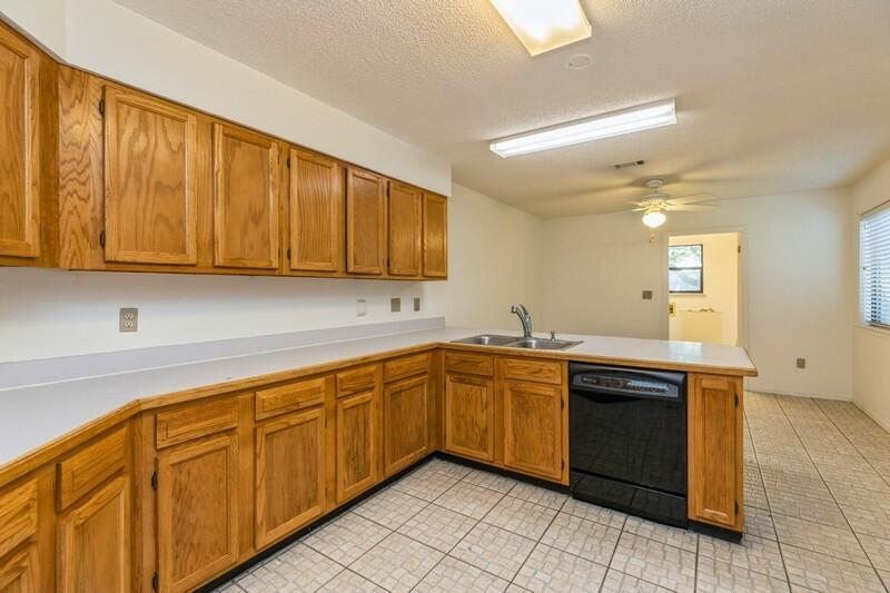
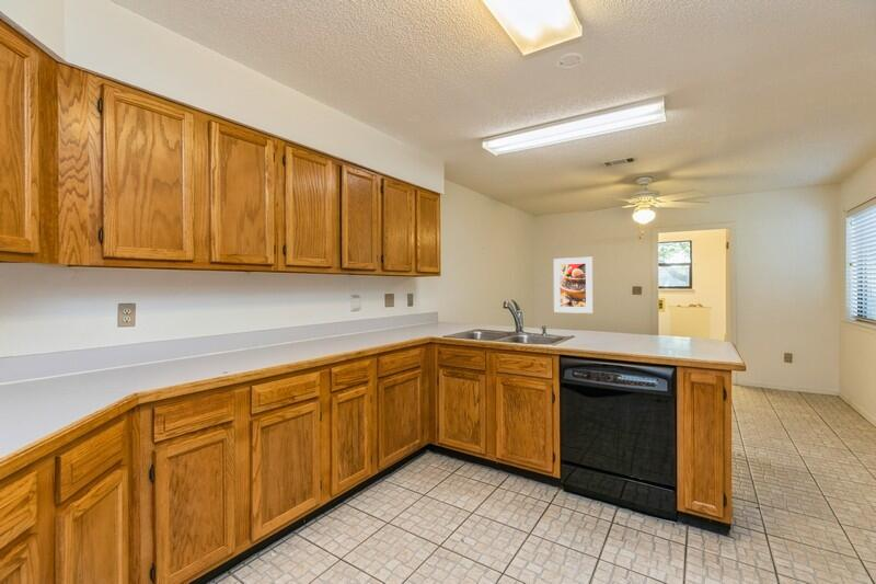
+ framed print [553,256,593,314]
